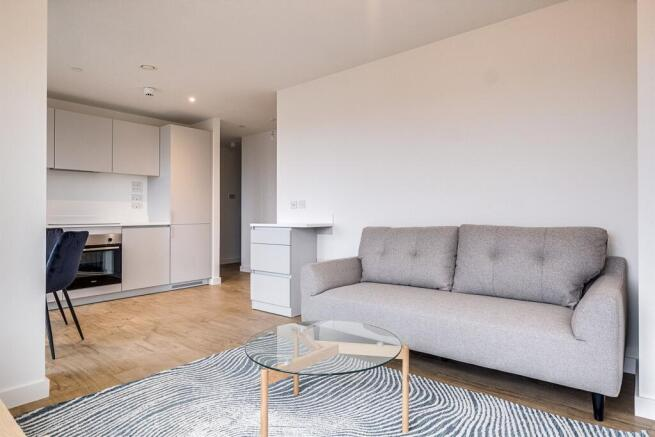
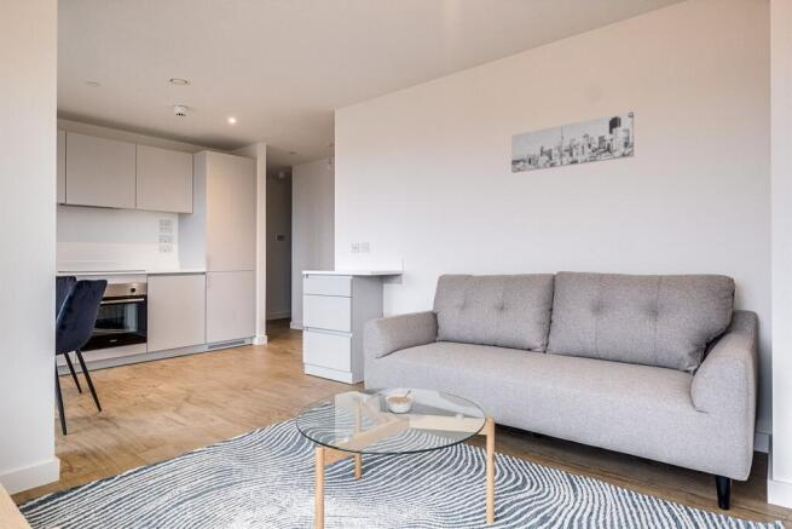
+ wall art [510,111,635,174]
+ legume [385,390,416,414]
